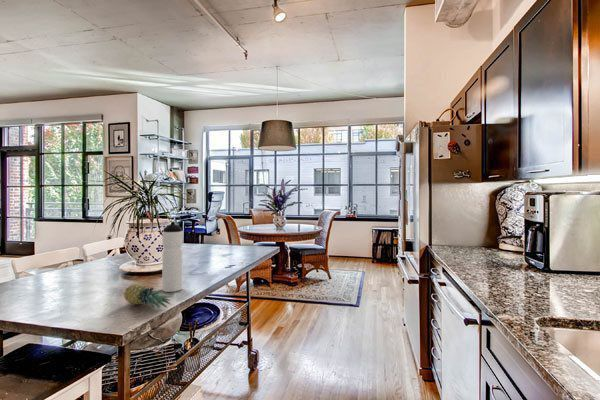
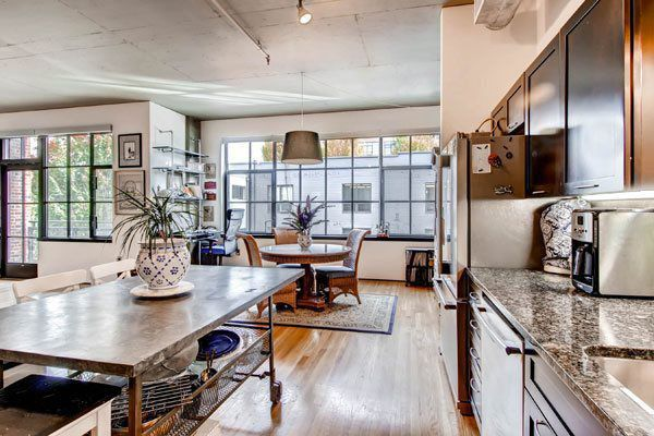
- fruit [123,283,175,312]
- water bottle [161,221,184,293]
